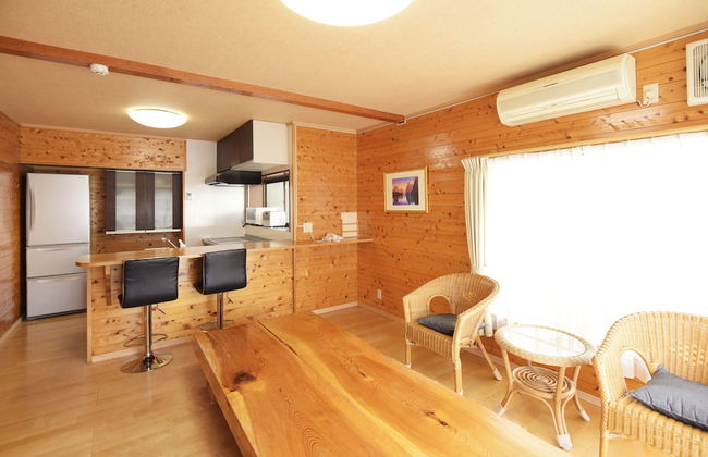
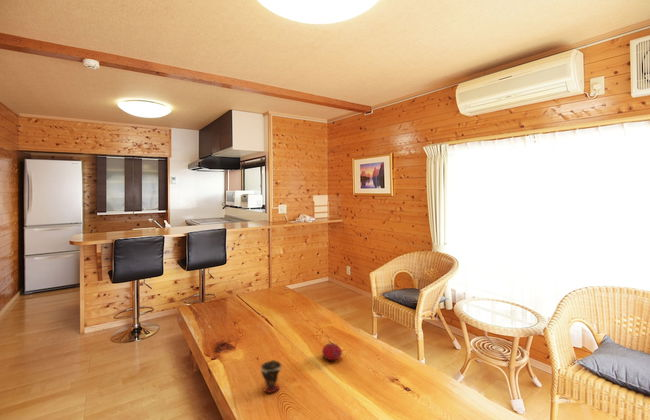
+ cup [260,359,283,394]
+ fruit [321,342,343,361]
